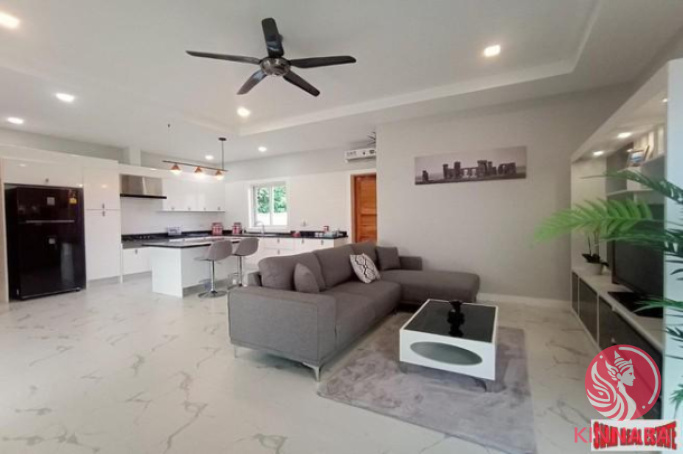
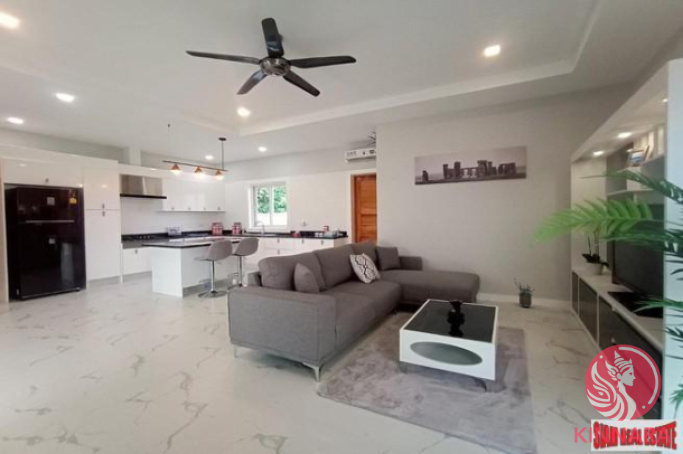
+ potted plant [513,278,535,308]
